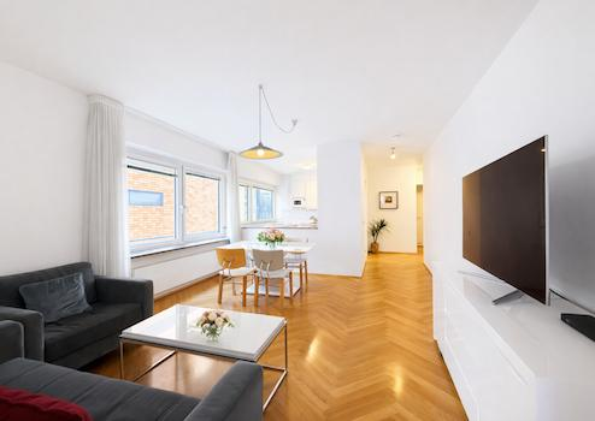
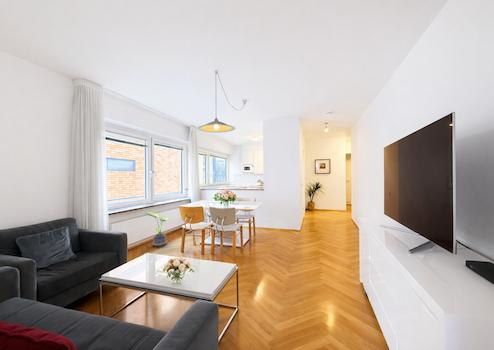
+ potted plant [144,212,168,248]
